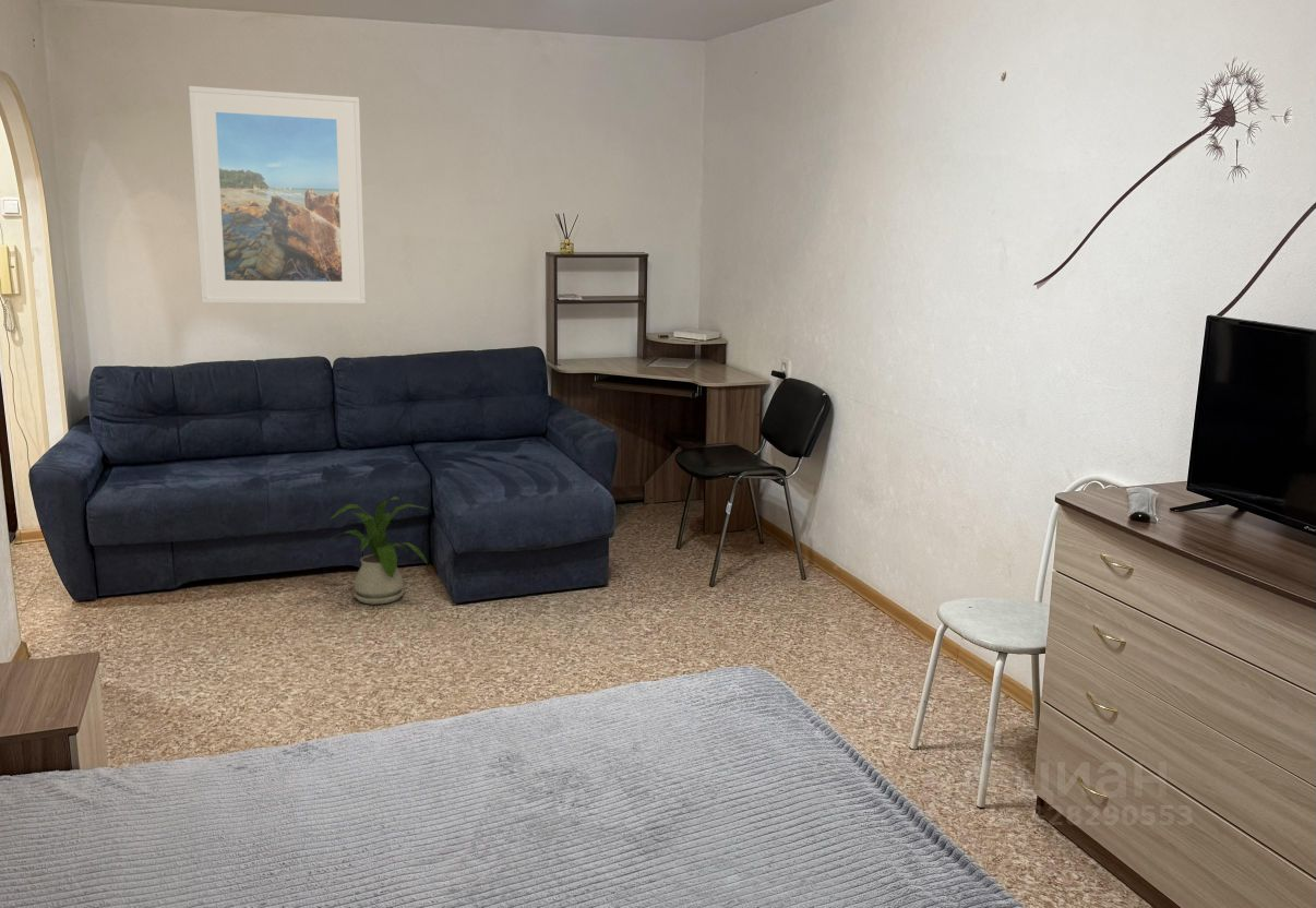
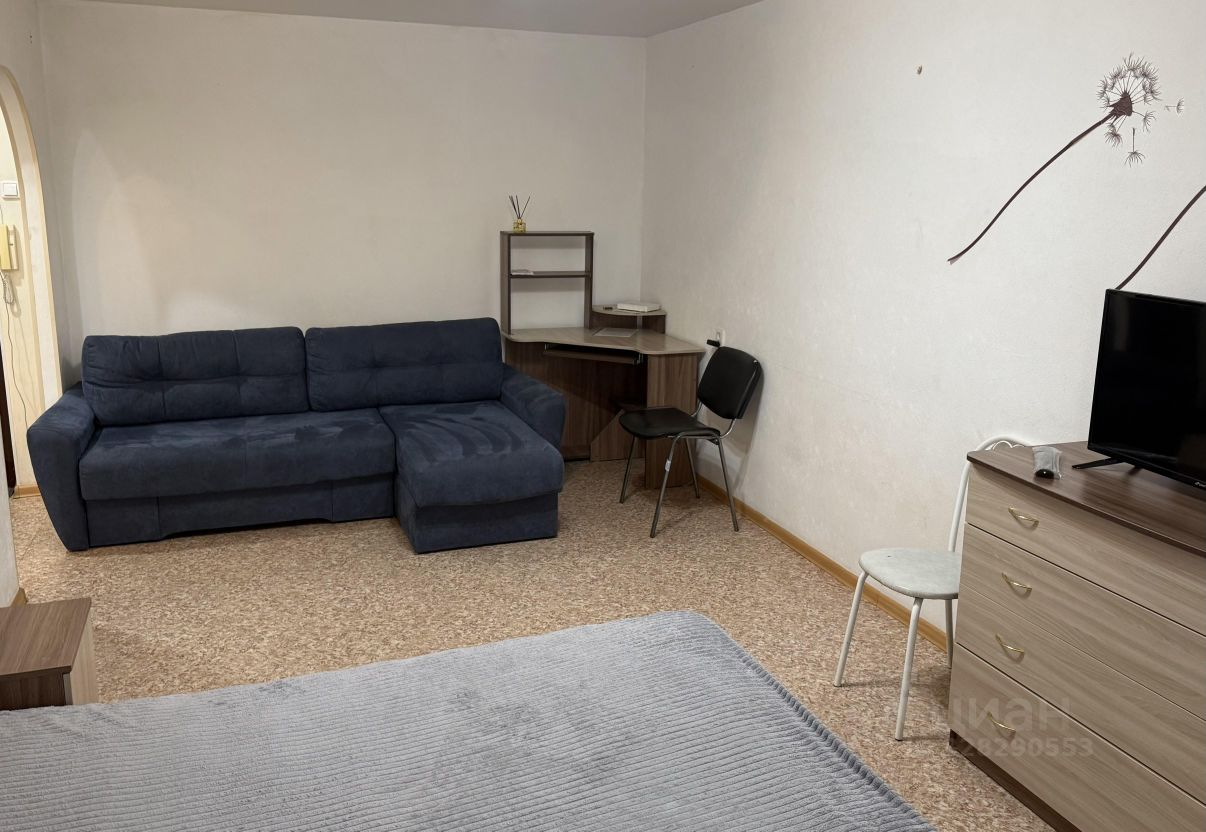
- house plant [327,495,430,606]
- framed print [188,85,367,304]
